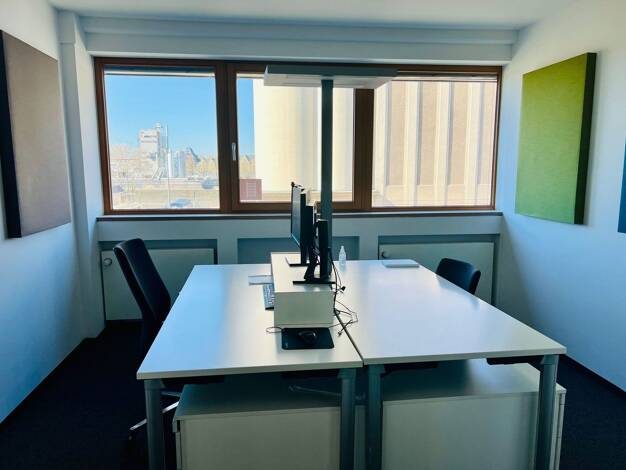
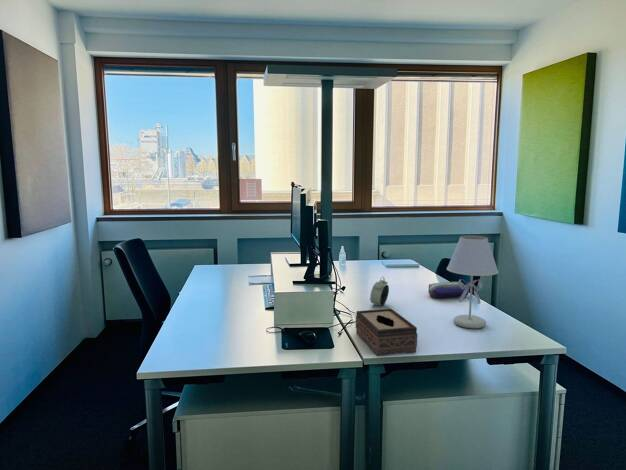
+ table lamp [446,235,500,329]
+ alarm clock [369,276,390,307]
+ pencil case [427,281,470,299]
+ tissue box [355,308,418,357]
